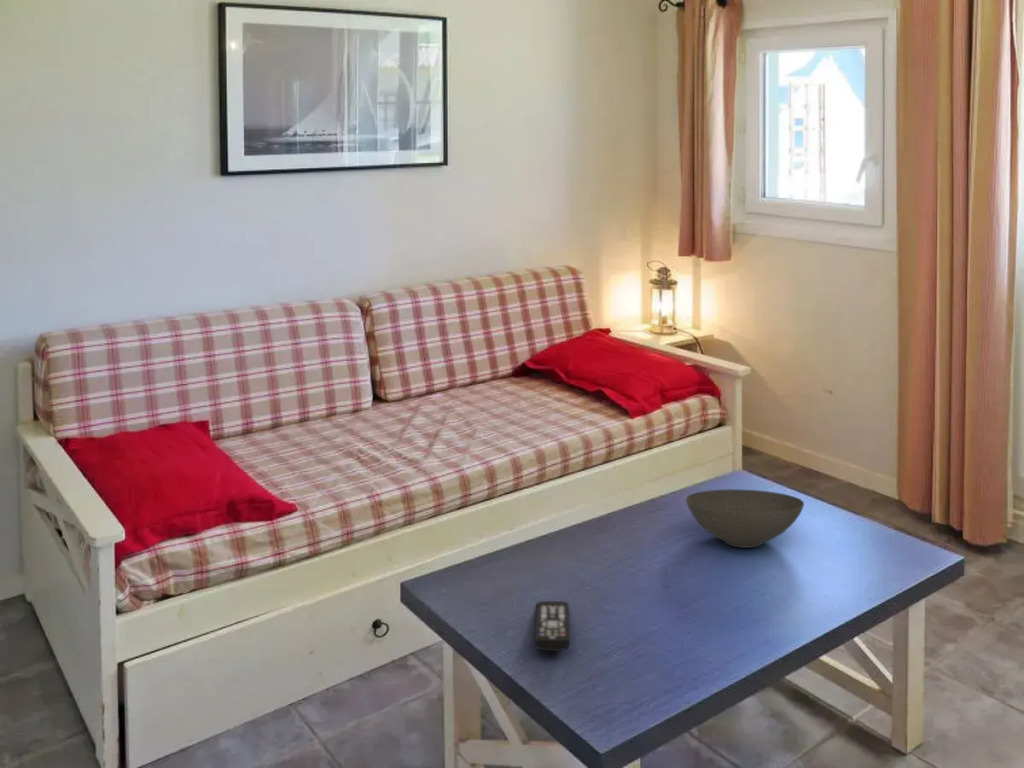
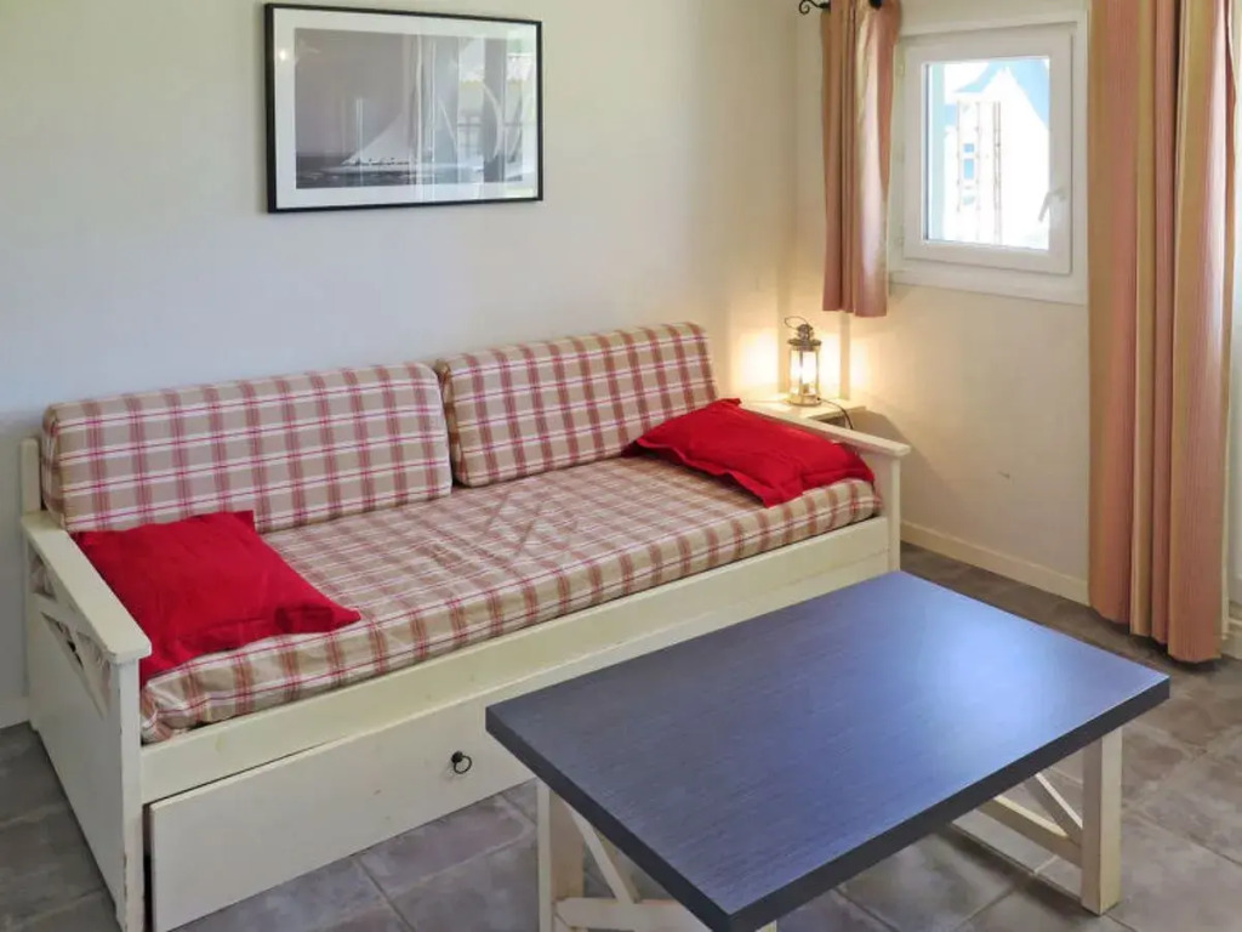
- bowl [685,488,805,549]
- remote control [534,600,571,652]
